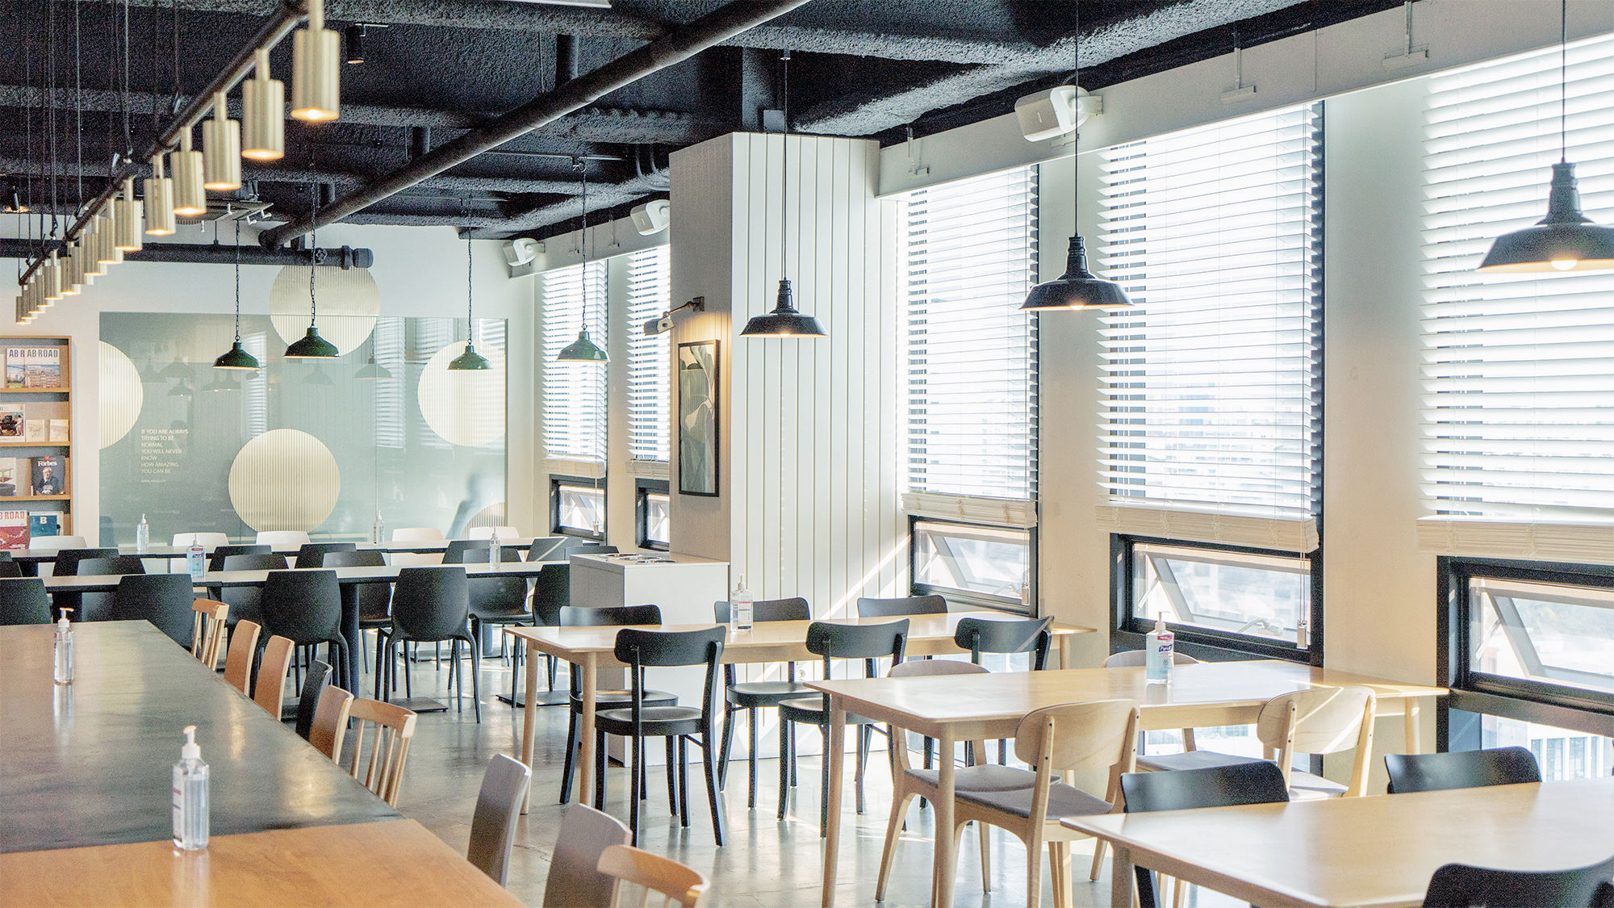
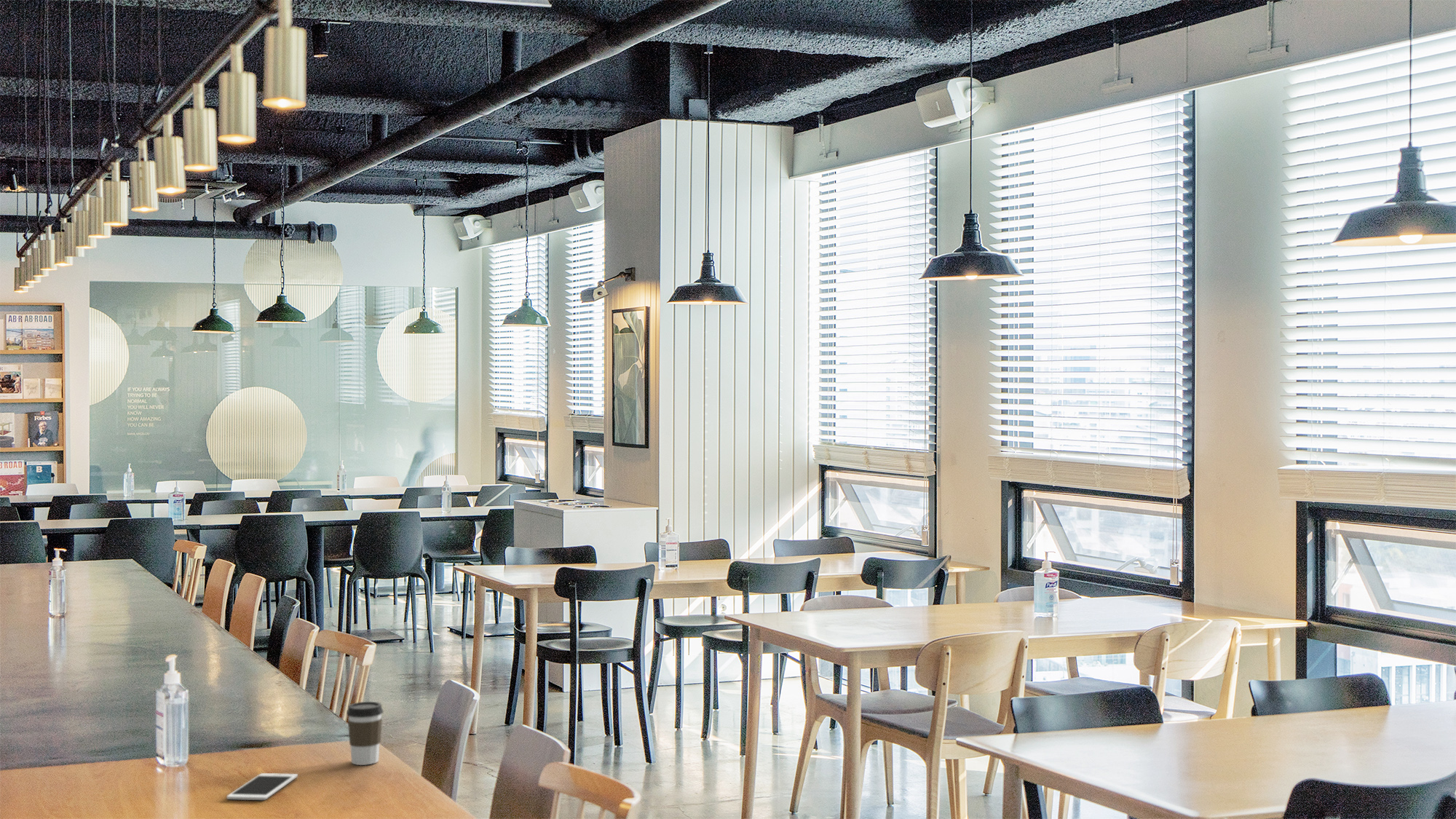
+ coffee cup [346,701,384,766]
+ cell phone [226,772,298,801]
